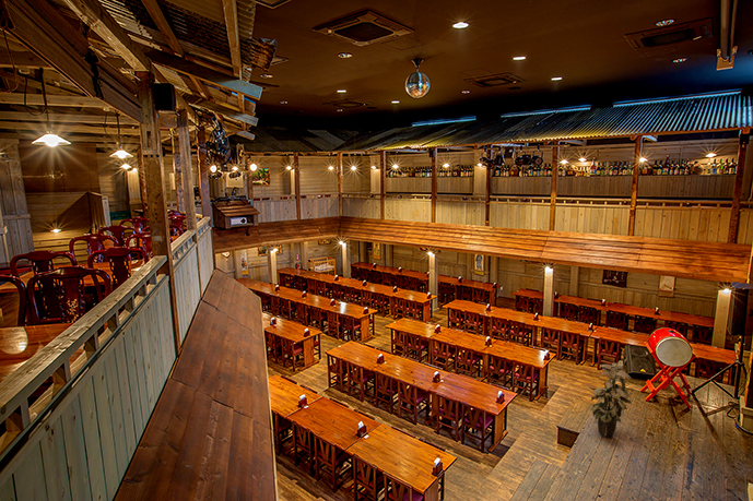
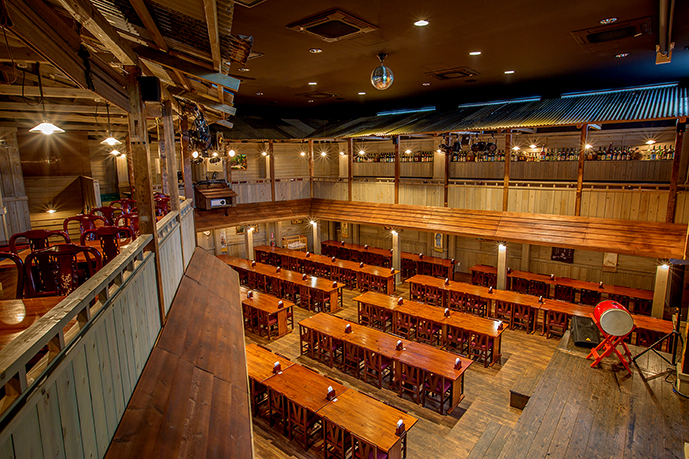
- indoor plant [588,362,633,439]
